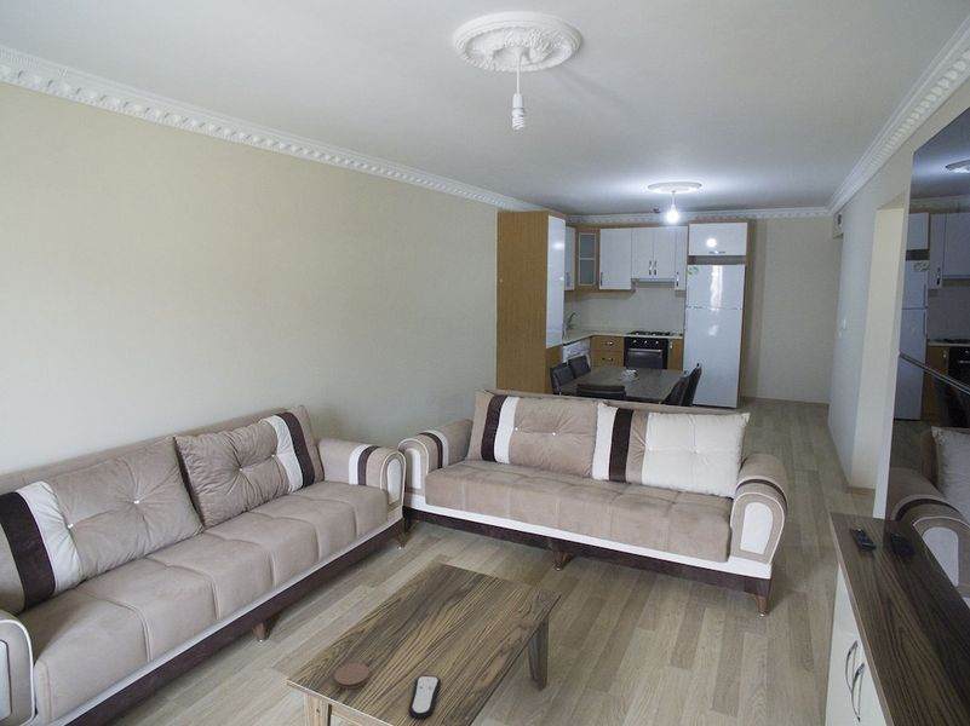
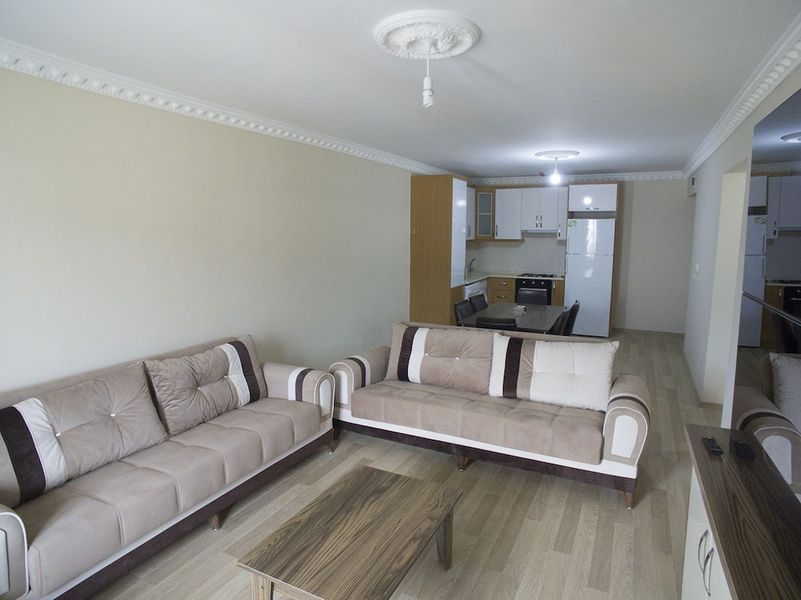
- coaster [333,662,371,690]
- remote control [407,674,442,721]
